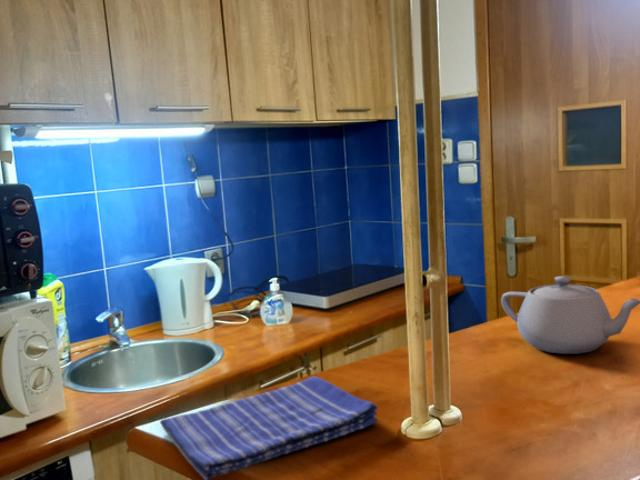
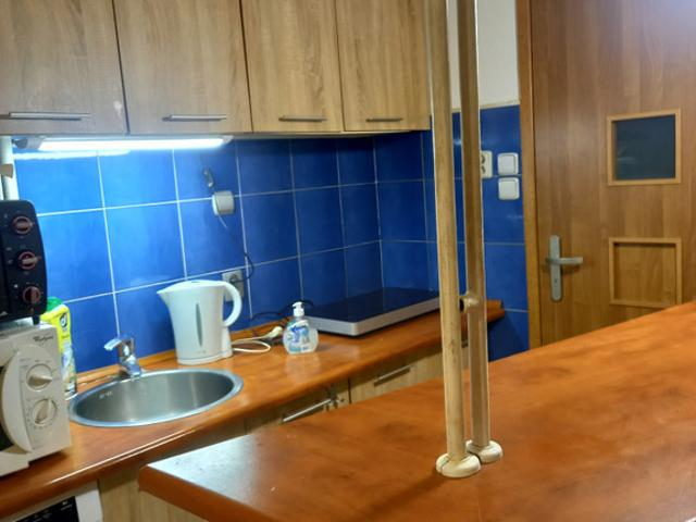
- dish towel [159,376,379,480]
- teapot [500,275,640,355]
